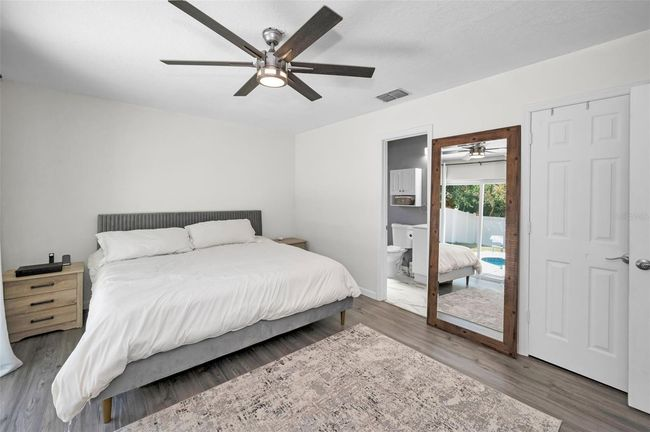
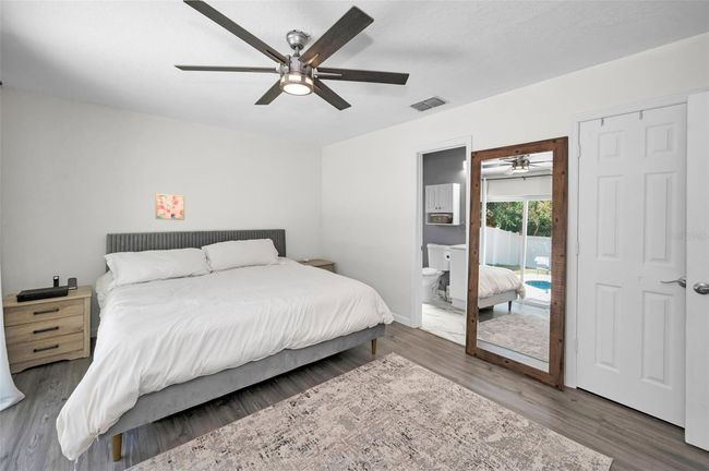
+ wall art [155,193,185,221]
